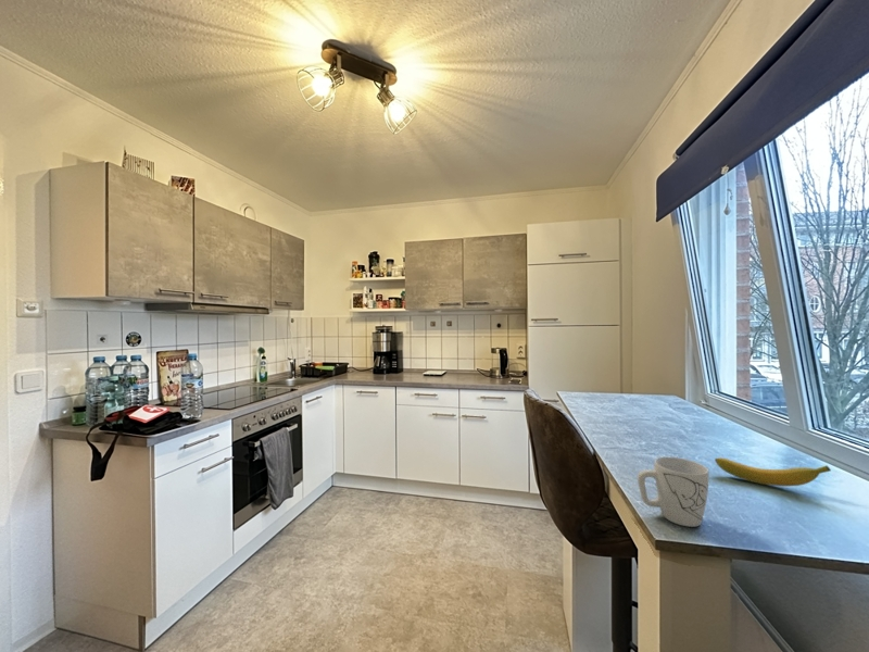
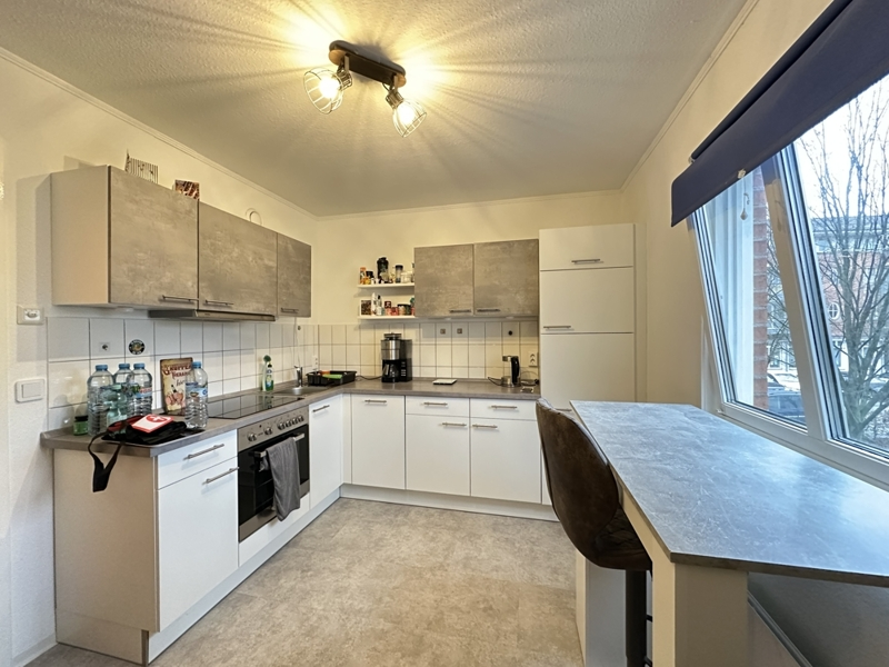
- mug [637,456,710,528]
- banana [714,456,832,487]
